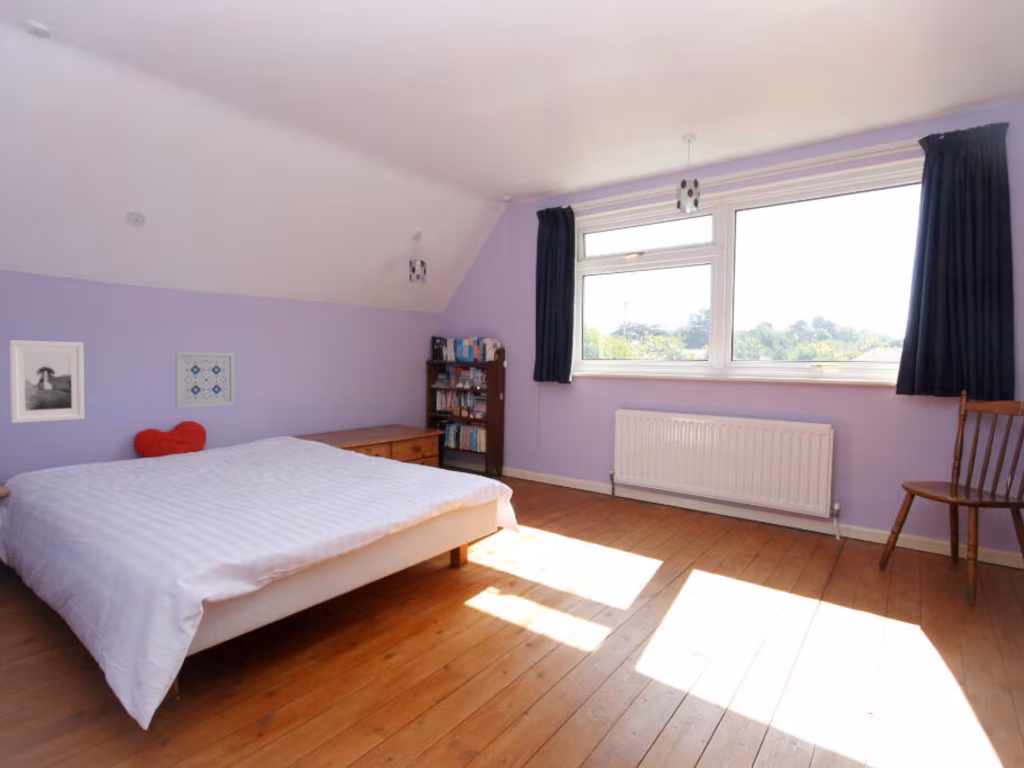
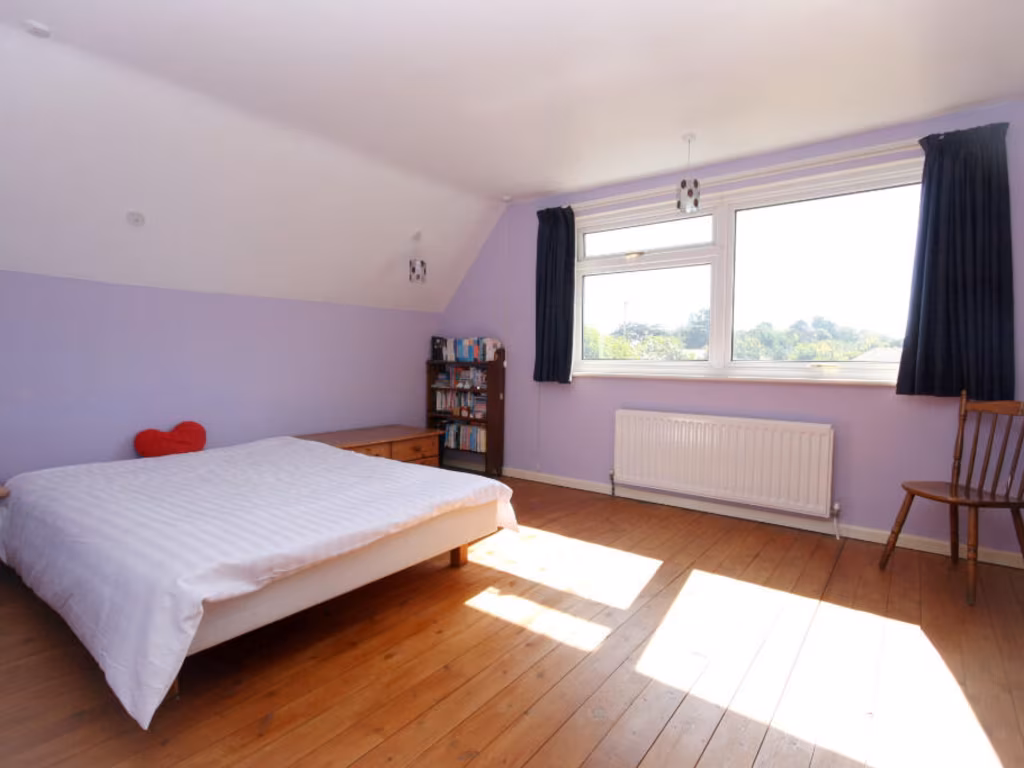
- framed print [8,339,85,424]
- wall art [174,351,235,409]
